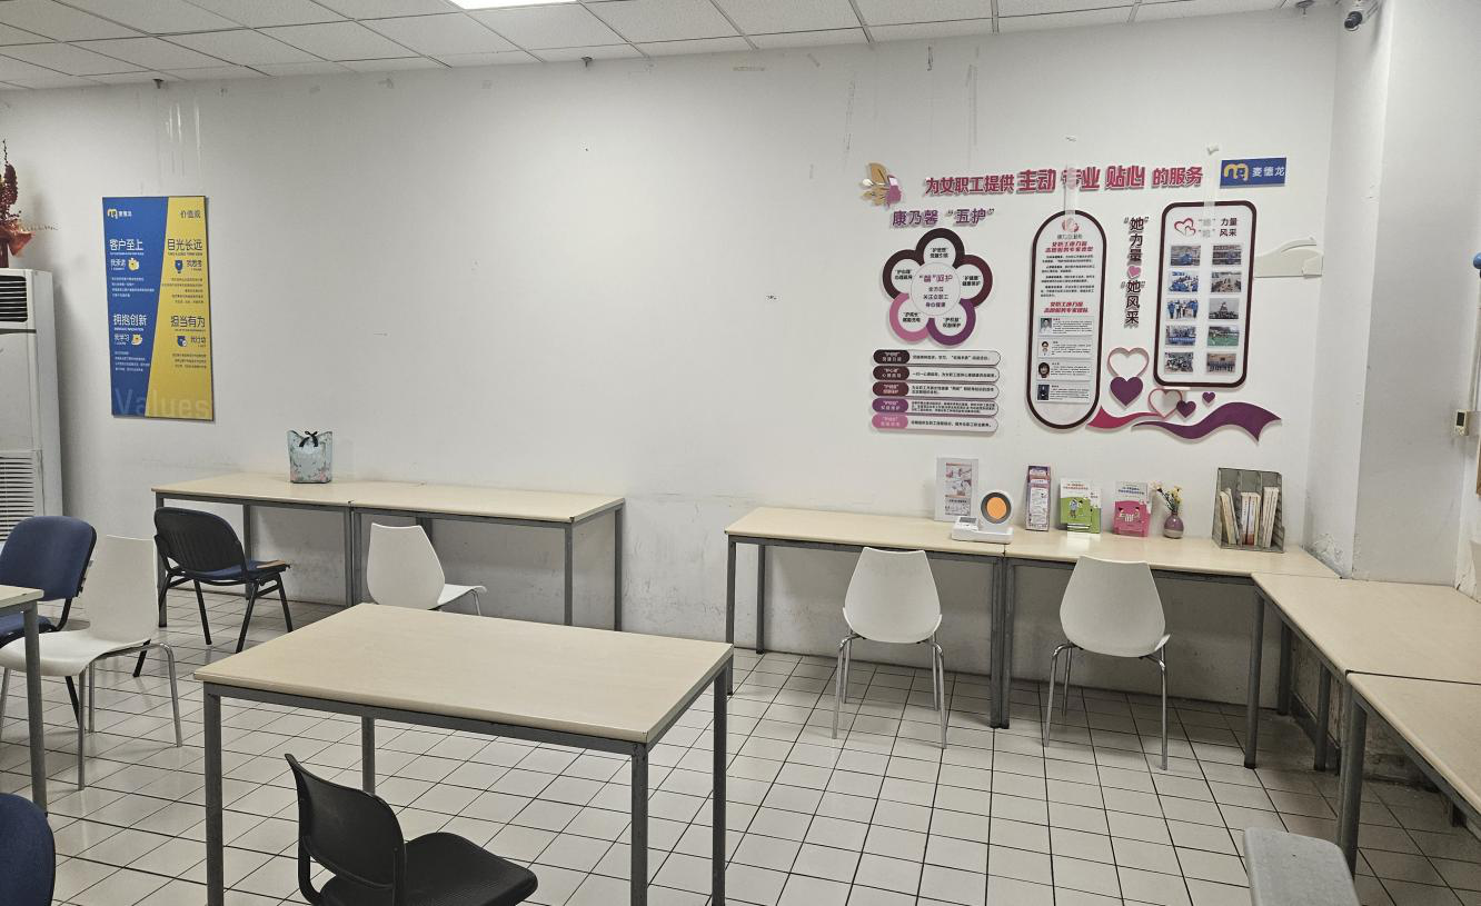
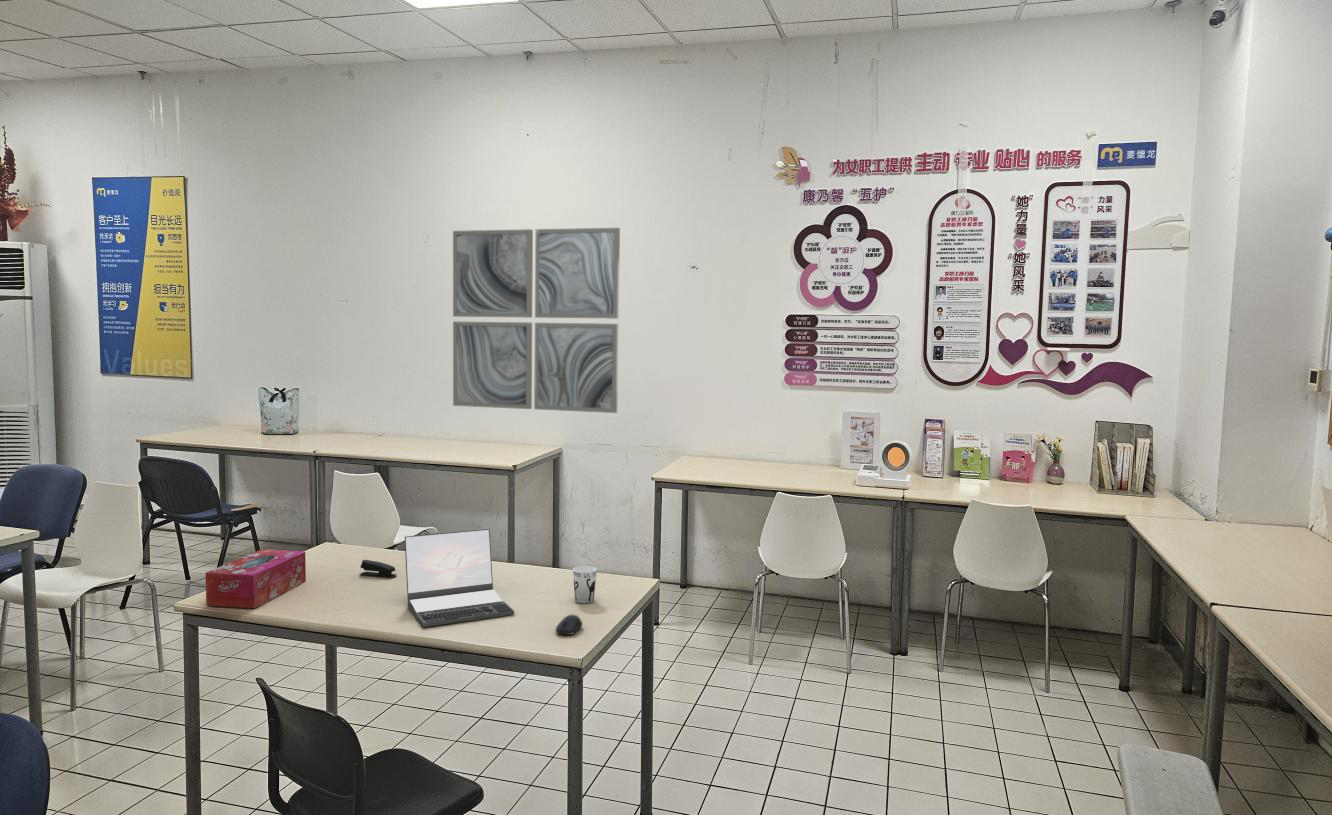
+ tissue box [204,548,307,609]
+ laptop [404,528,515,628]
+ computer mouse [555,614,584,636]
+ wall art [452,227,621,414]
+ stapler [359,559,398,578]
+ cup [572,565,598,604]
